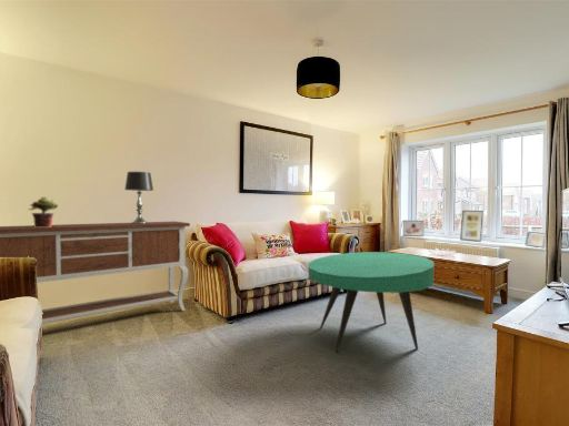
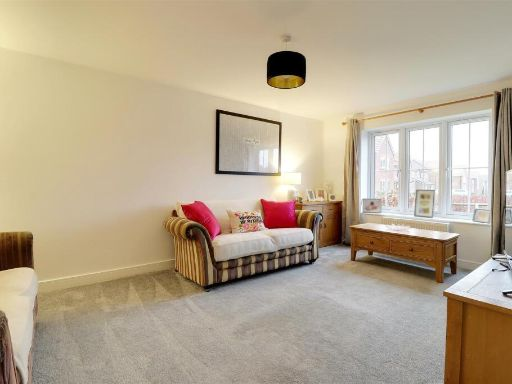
- potted plant [28,196,59,227]
- sideboard [0,221,191,325]
- table lamp [123,171,154,224]
- coffee table [307,251,435,353]
